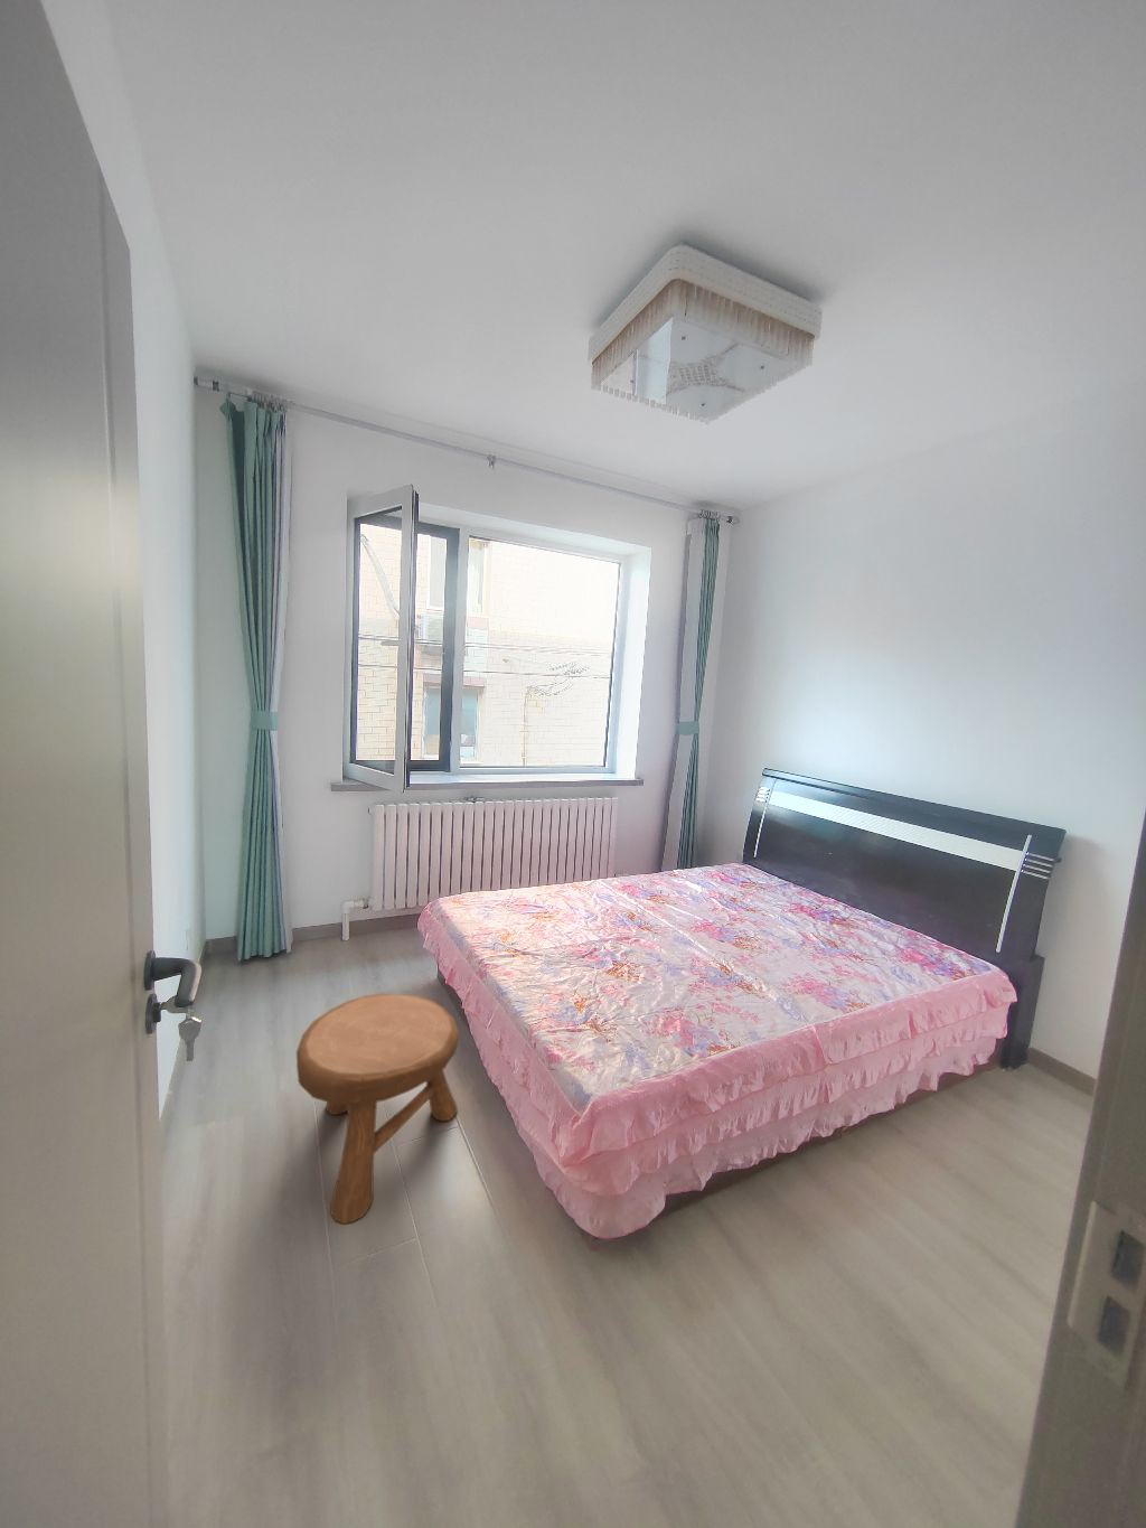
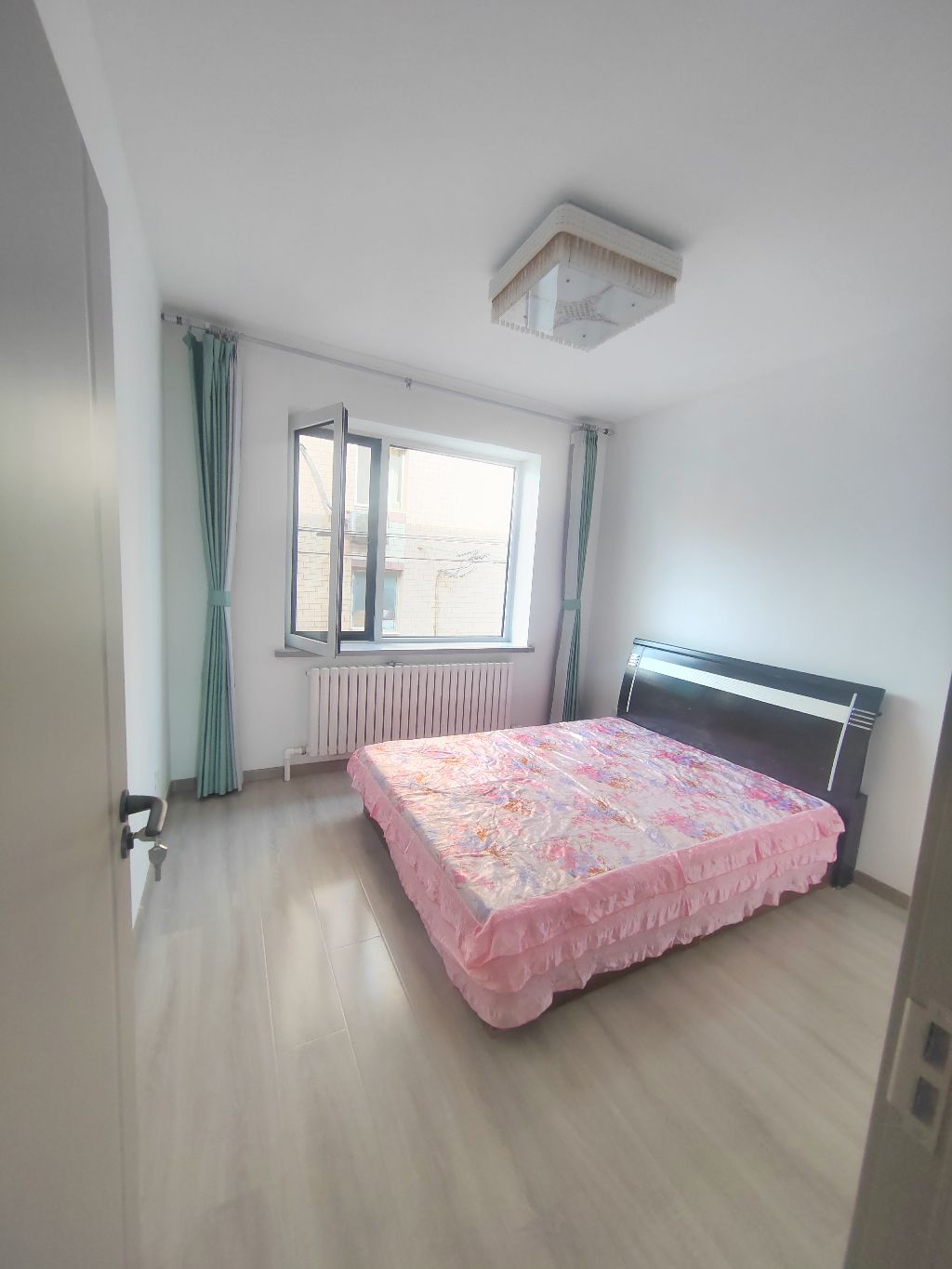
- stool [295,993,460,1225]
